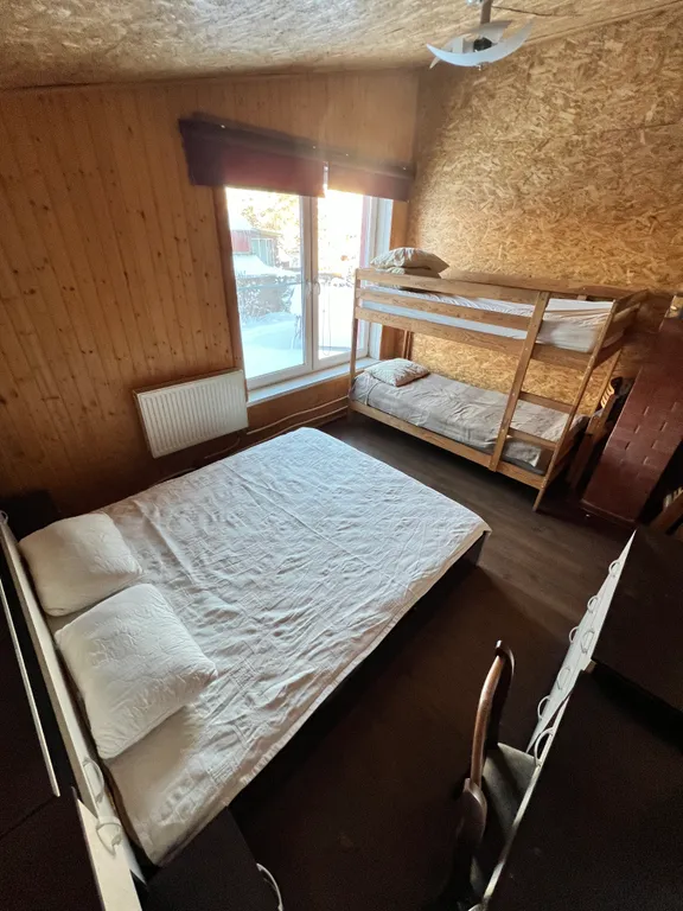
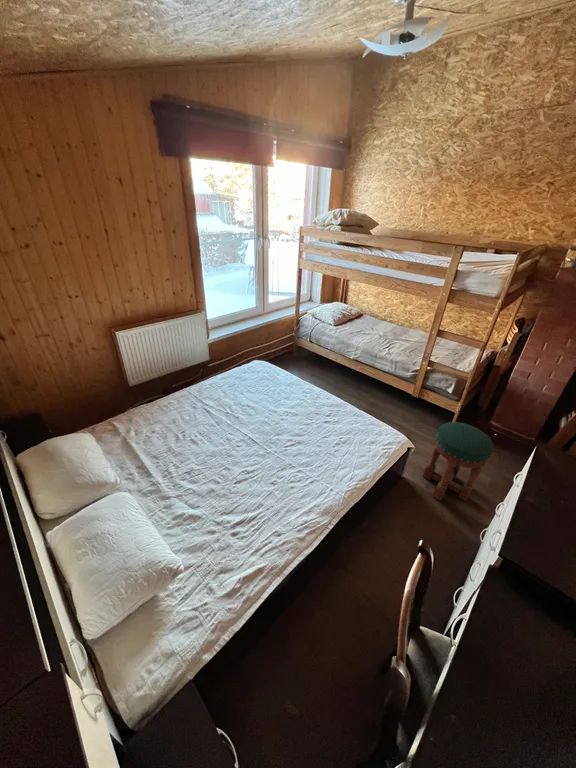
+ stool [422,421,495,502]
